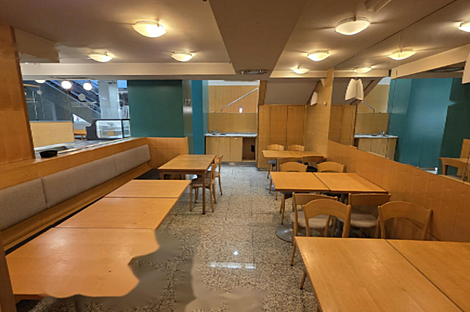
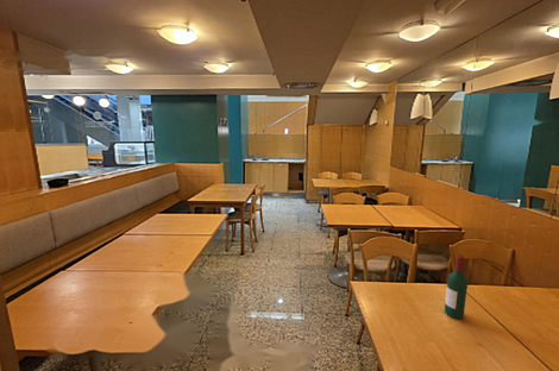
+ wine bottle [444,254,470,320]
